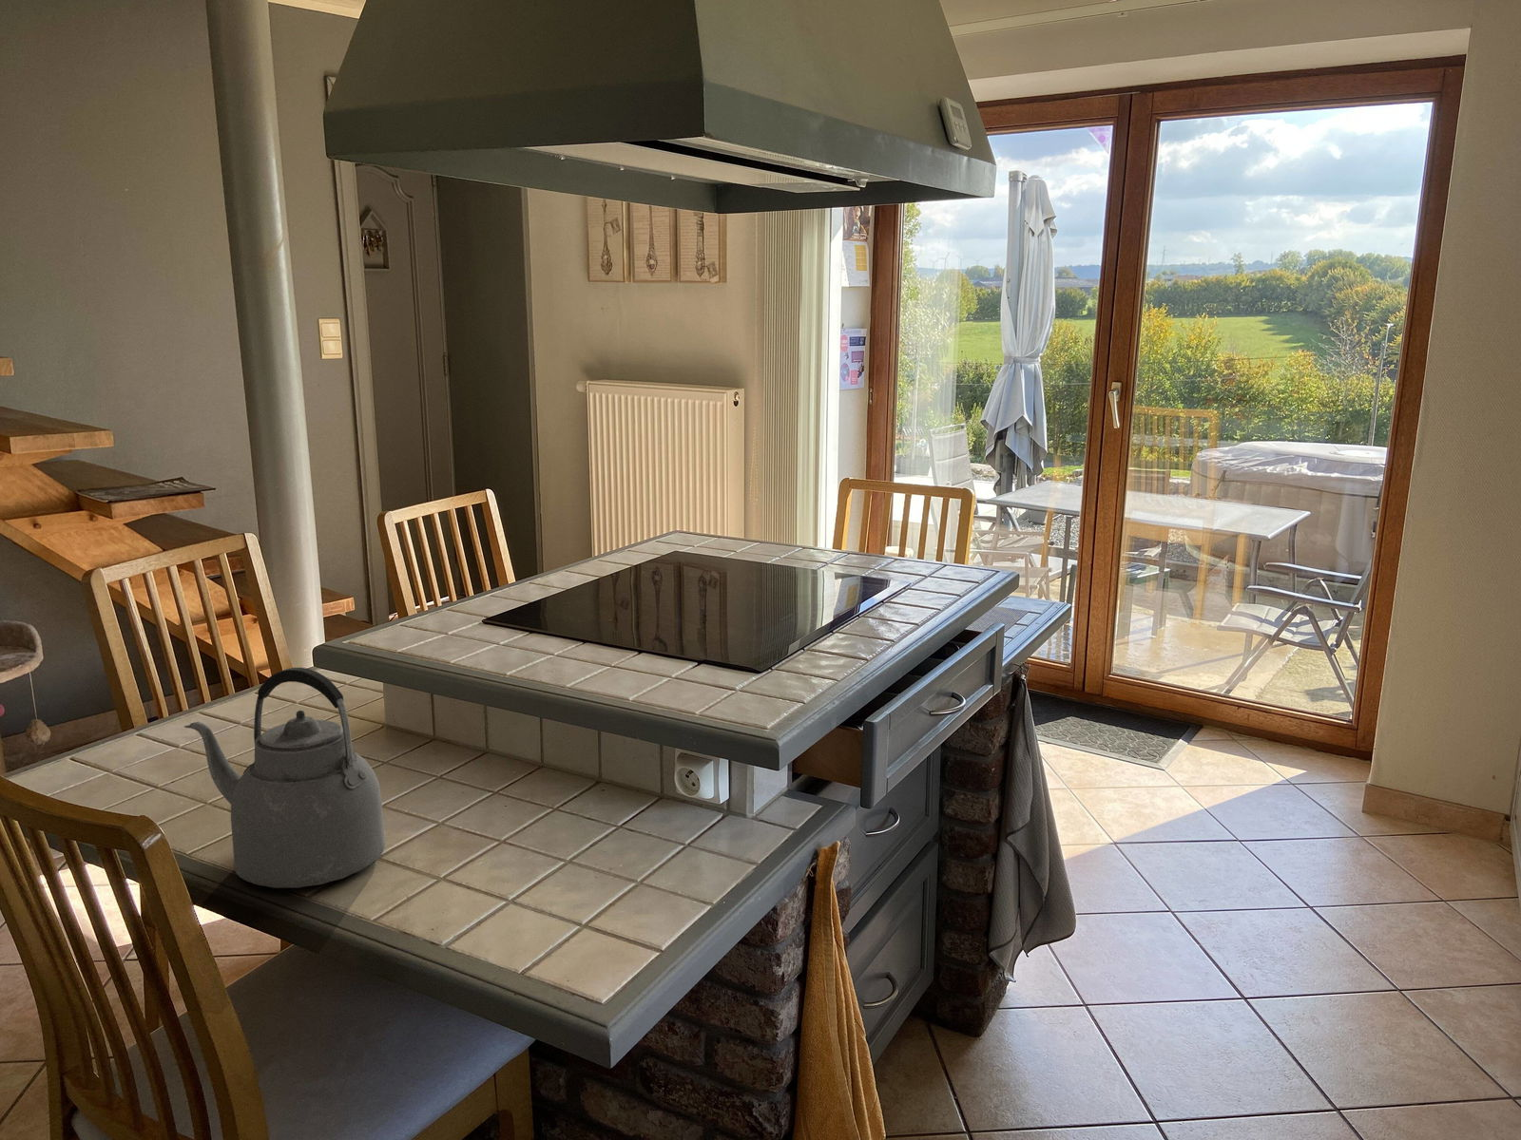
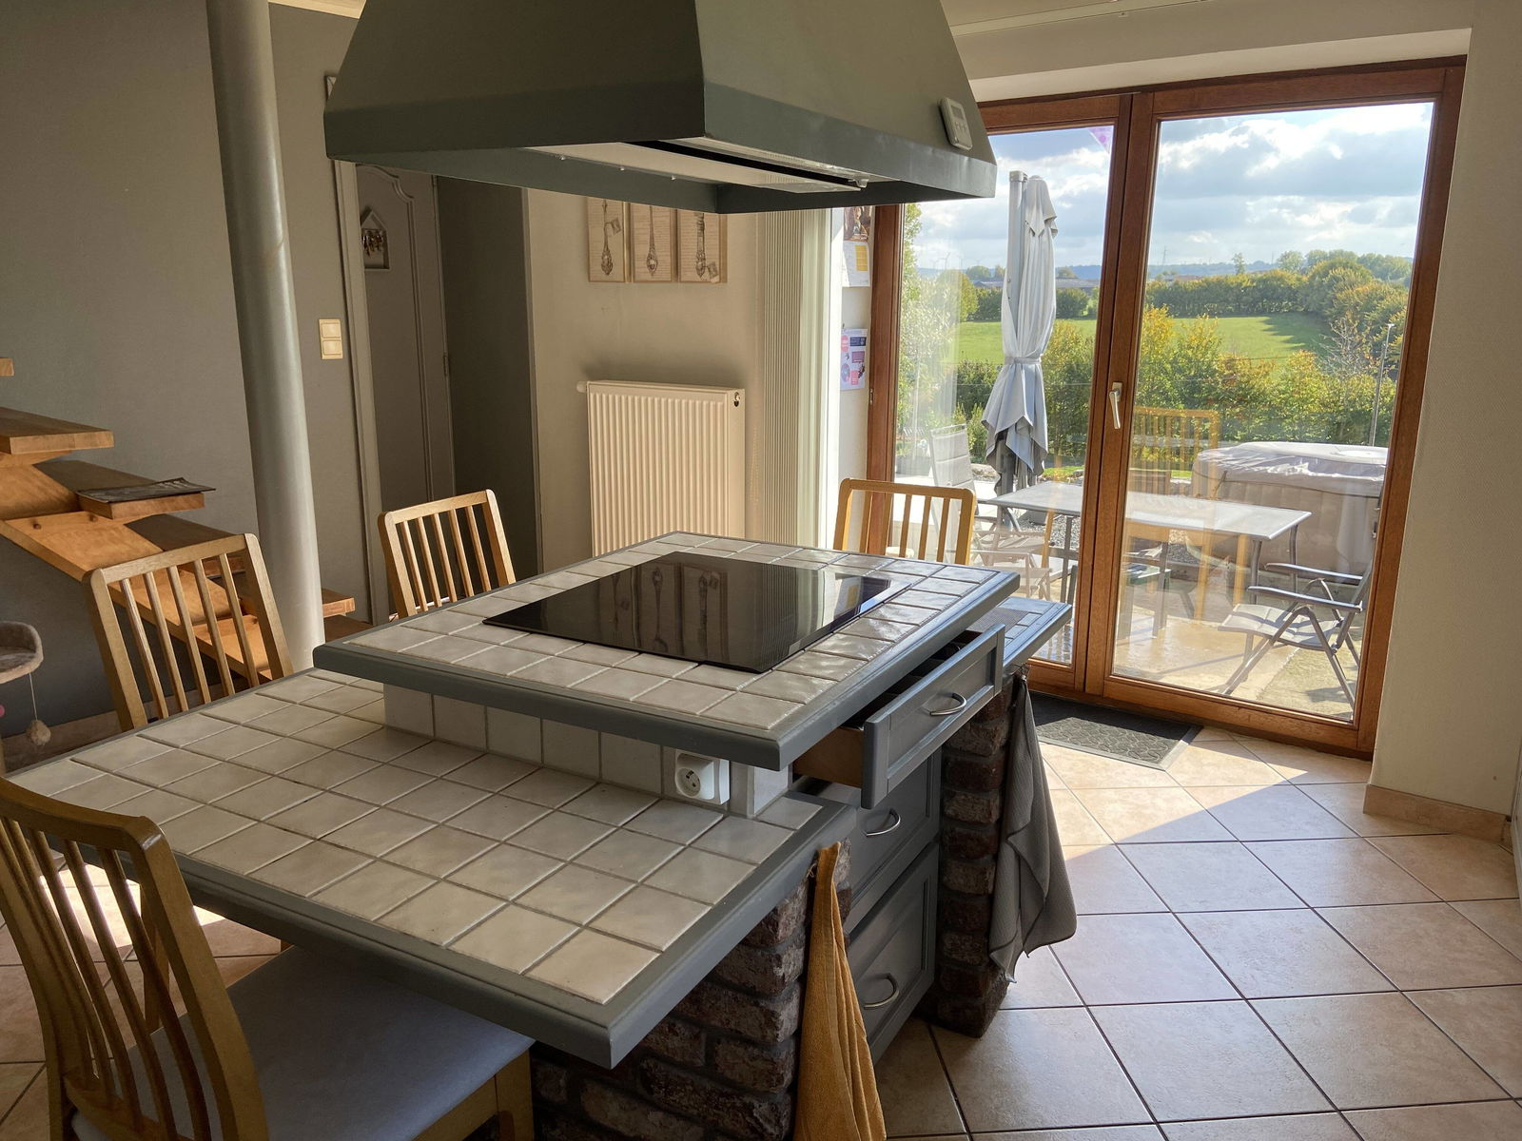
- kettle [183,667,386,890]
